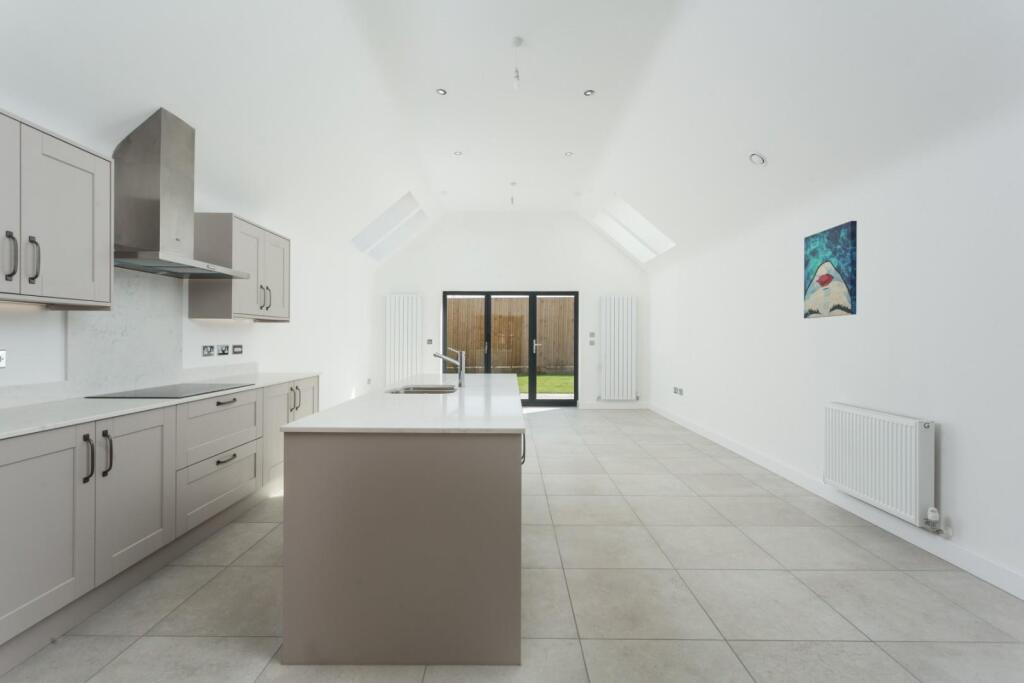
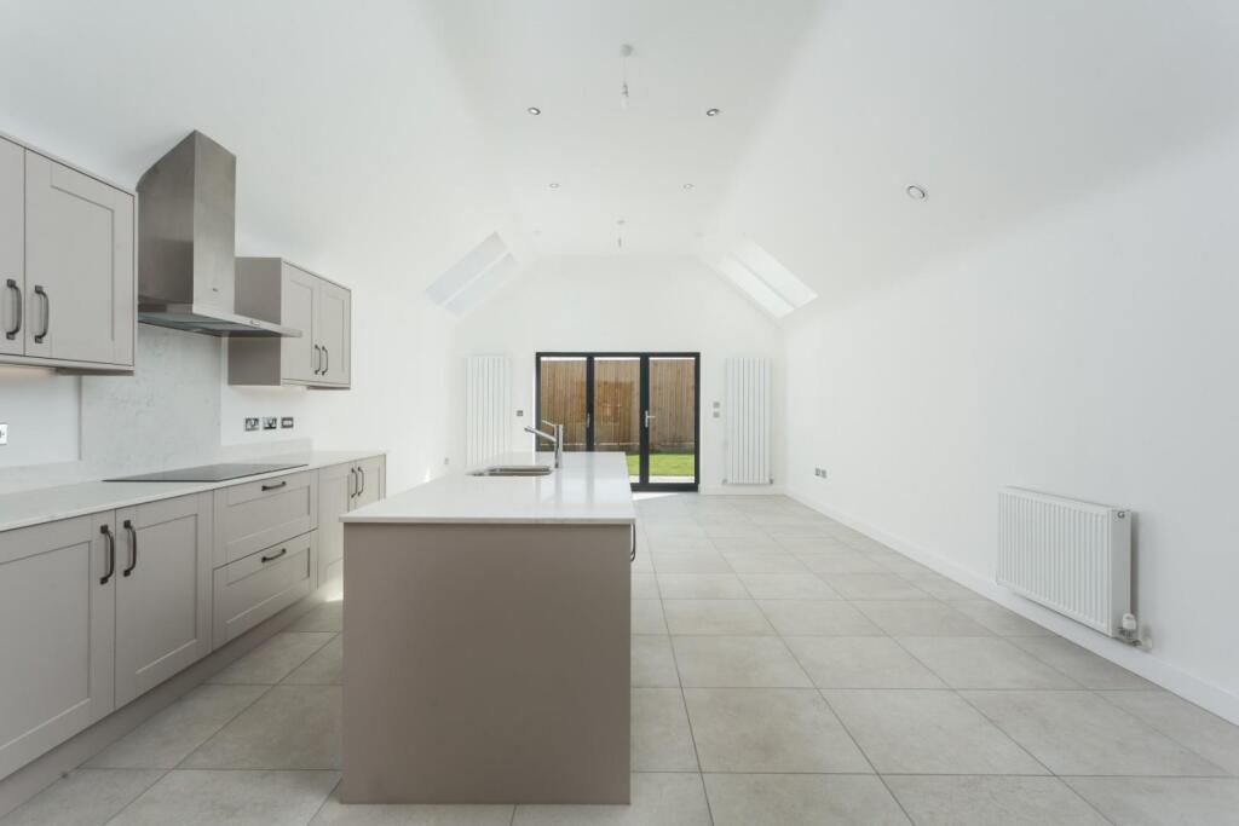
- wall art [803,220,858,319]
